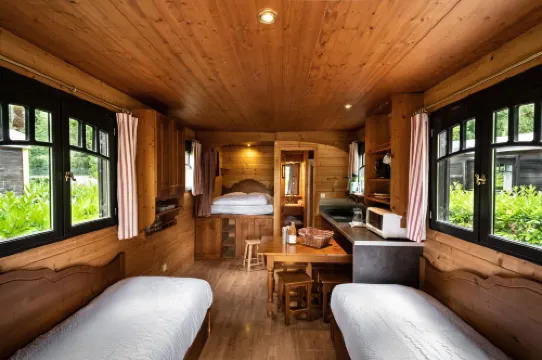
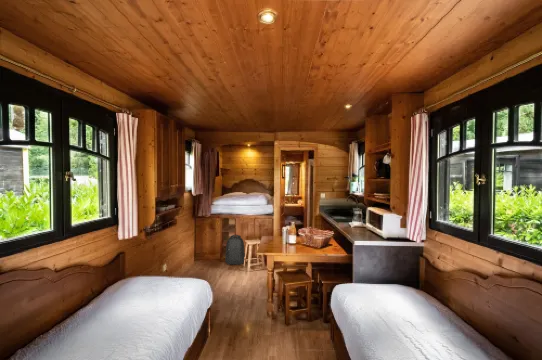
+ backpack [224,234,246,265]
